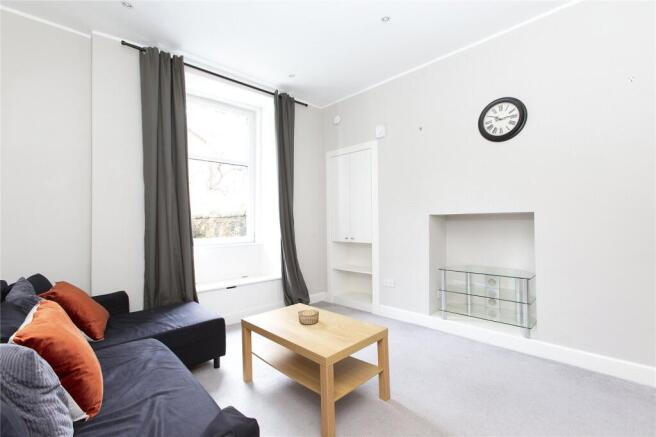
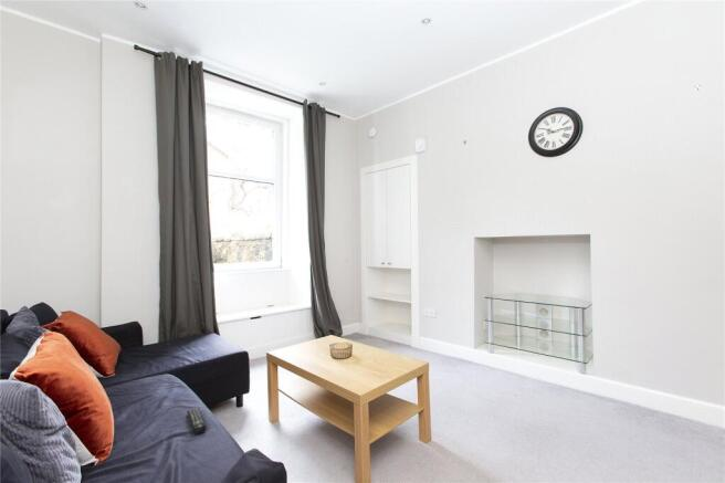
+ remote control [186,407,208,435]
